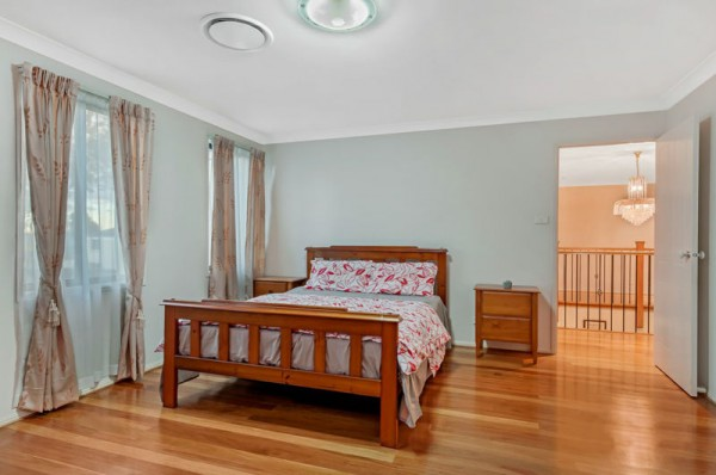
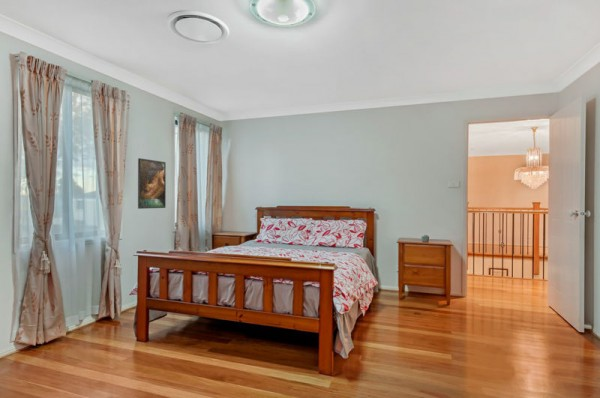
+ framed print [137,157,167,210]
